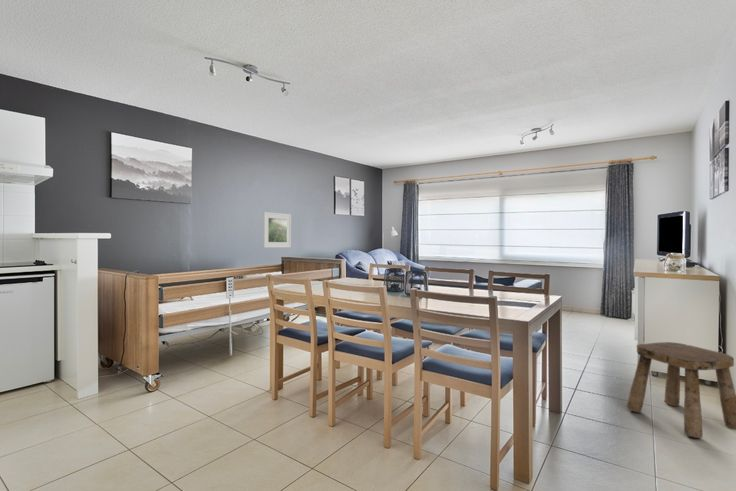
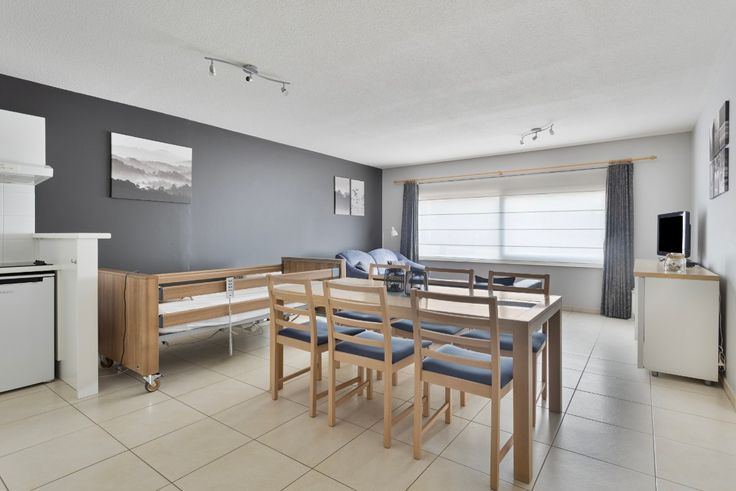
- stool [625,341,736,439]
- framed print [262,211,292,249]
